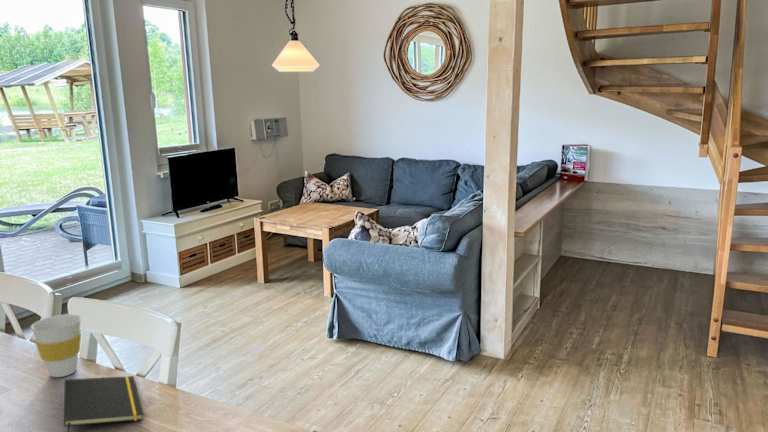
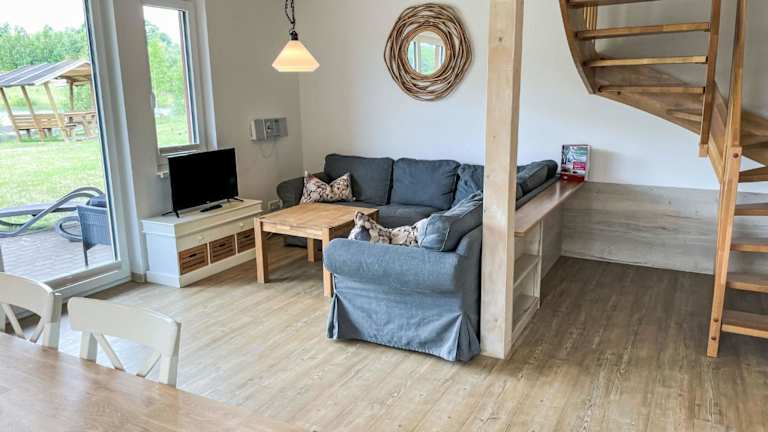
- cup [30,313,82,378]
- notepad [63,375,144,432]
